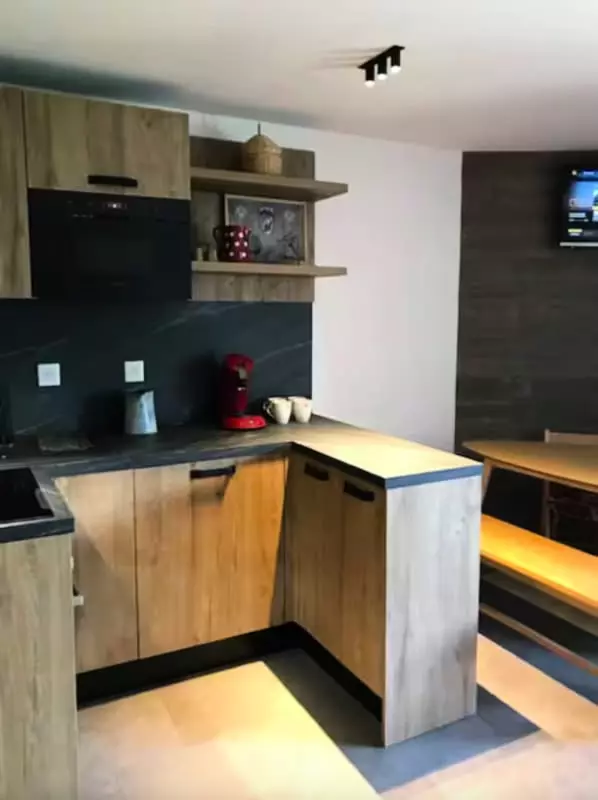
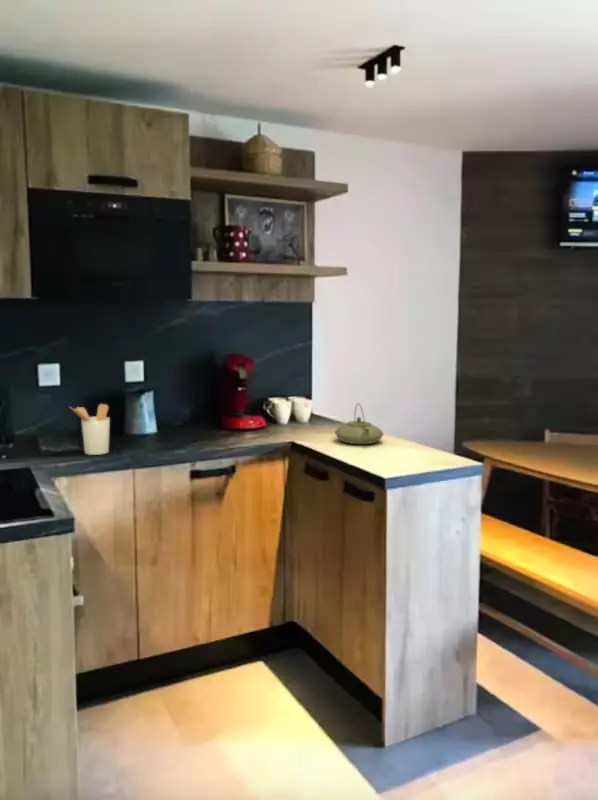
+ utensil holder [68,403,111,456]
+ teapot [333,402,385,445]
